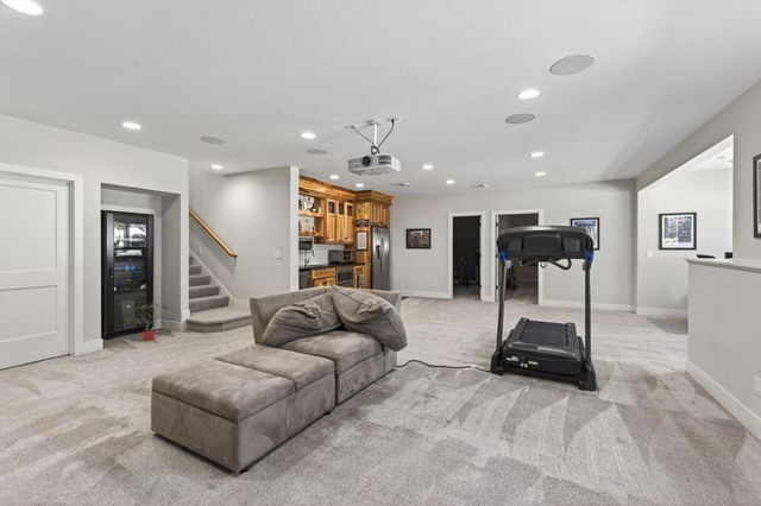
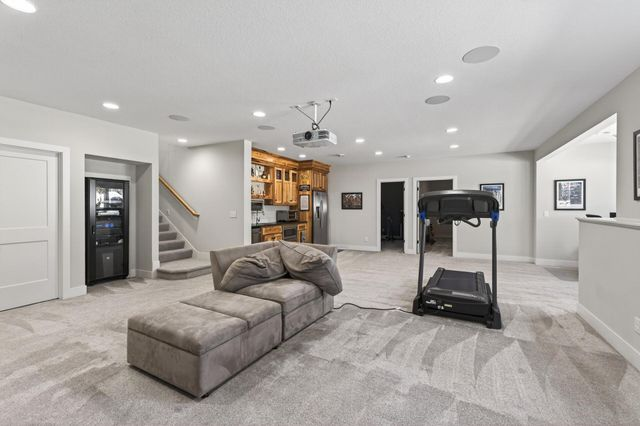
- potted plant [124,302,176,342]
